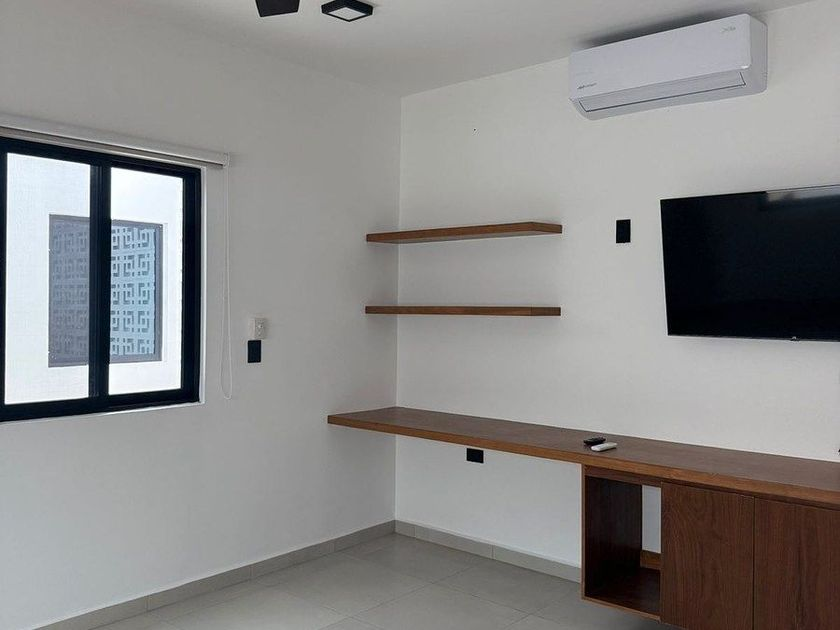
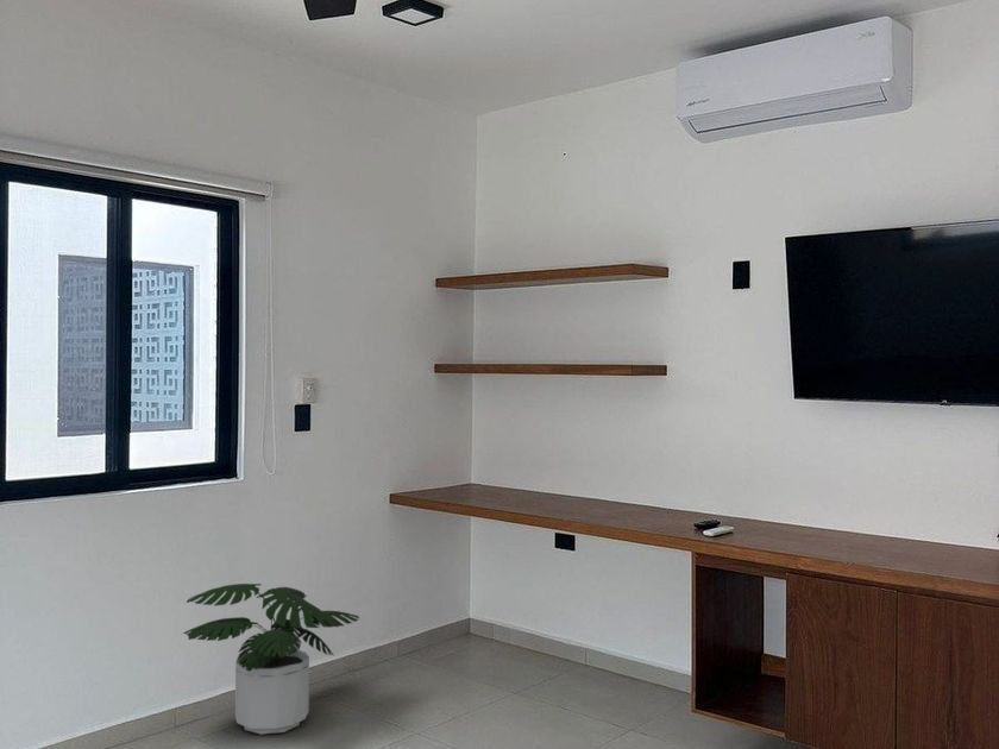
+ potted plant [182,583,360,736]
